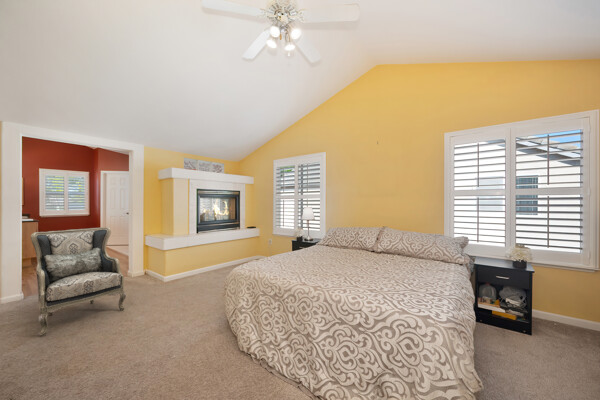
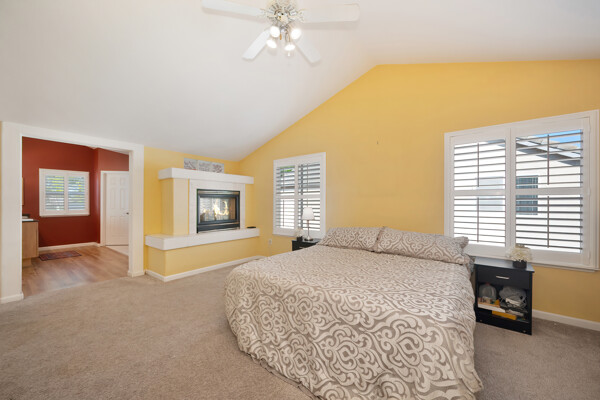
- armchair [30,226,127,338]
